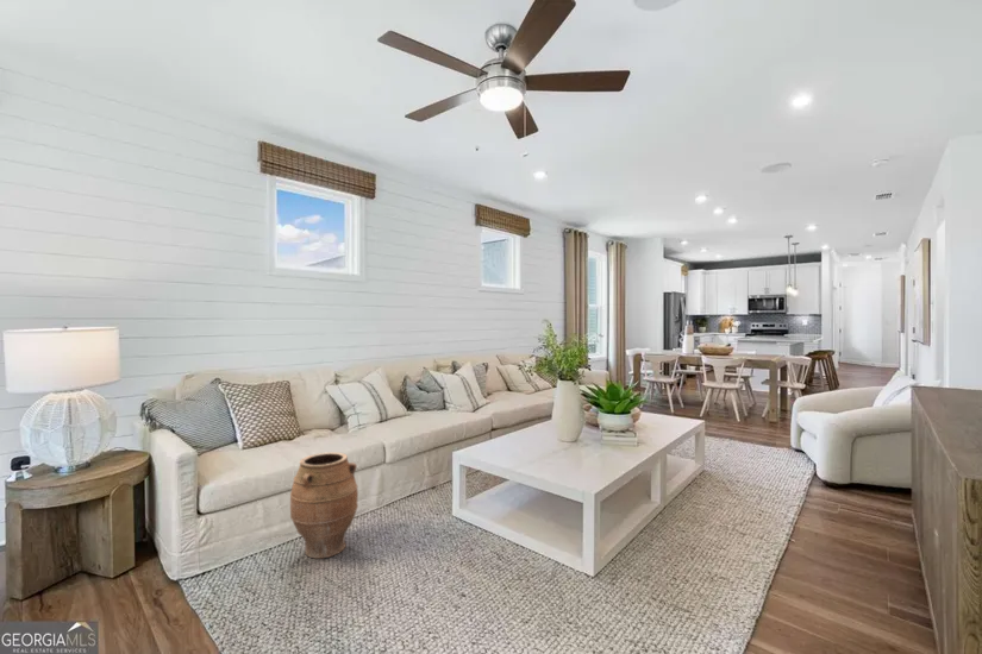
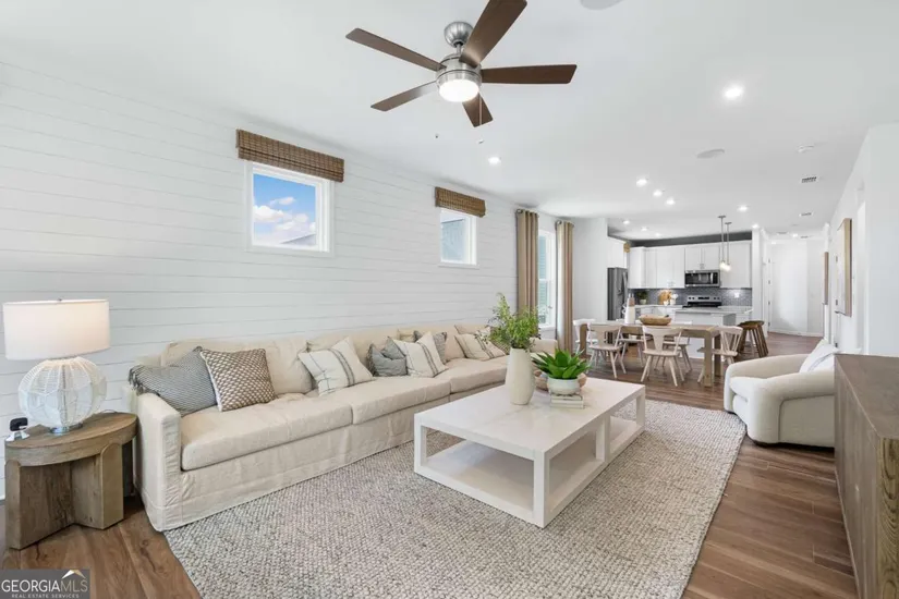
- vase [289,451,359,560]
